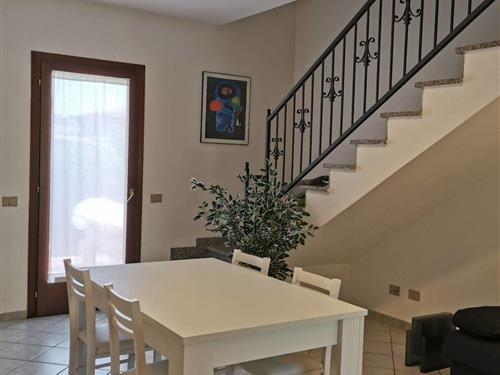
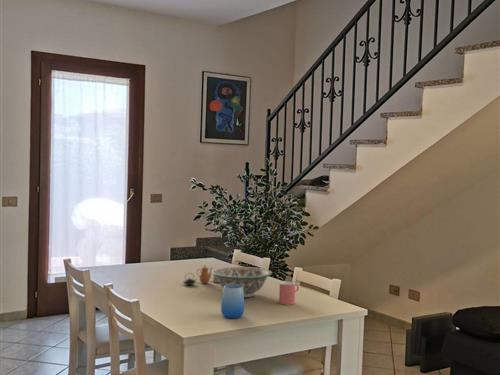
+ cup [220,284,246,319]
+ teapot [182,264,220,286]
+ decorative bowl [211,266,273,298]
+ cup [278,281,300,306]
